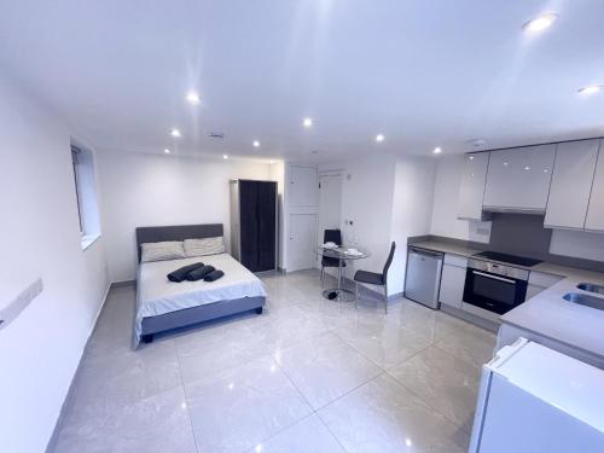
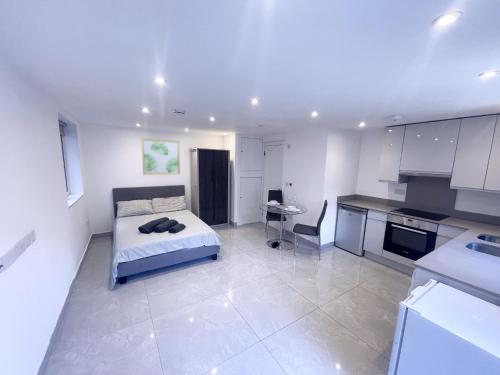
+ wall art [141,138,181,176]
